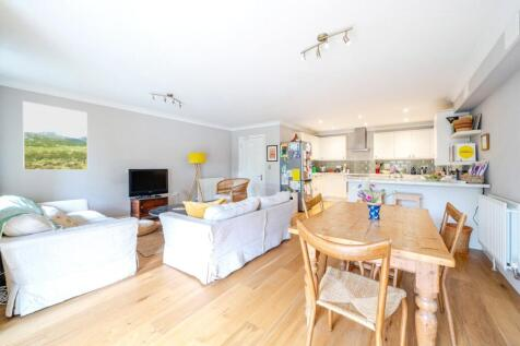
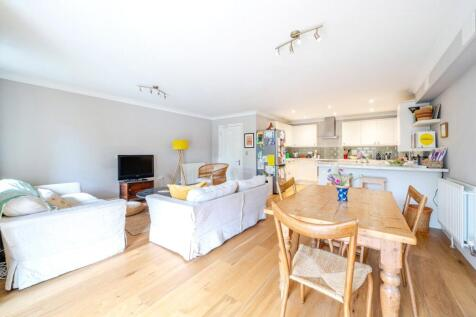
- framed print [22,100,88,171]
